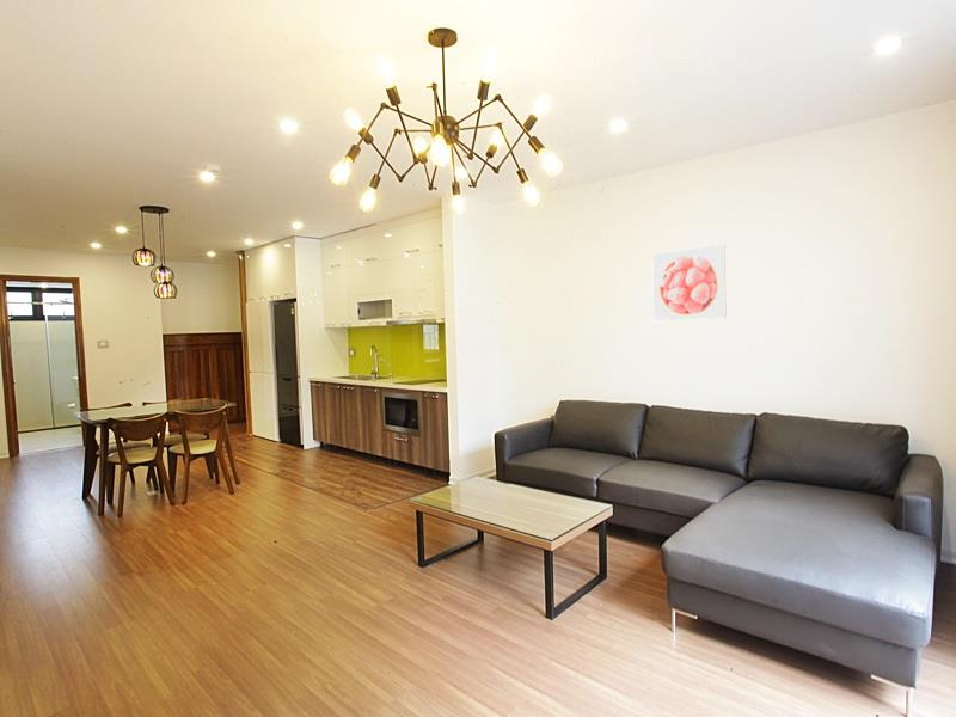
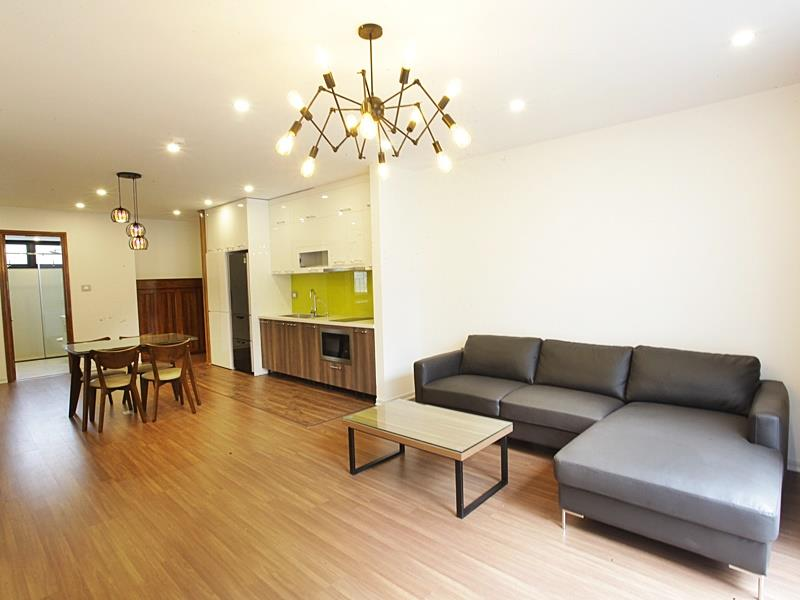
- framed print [651,244,727,321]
